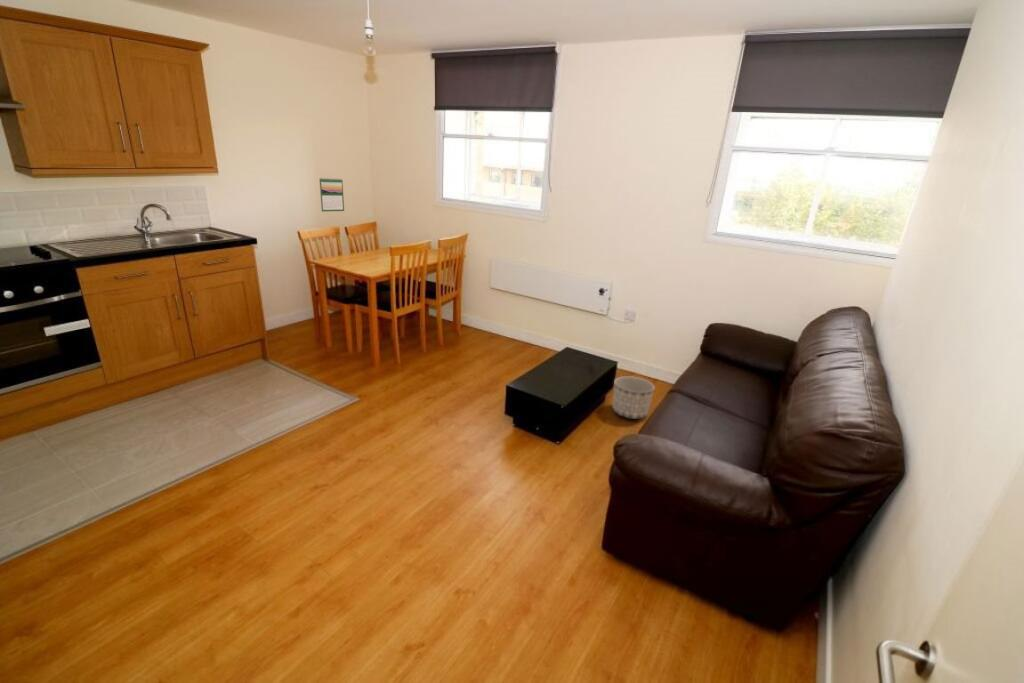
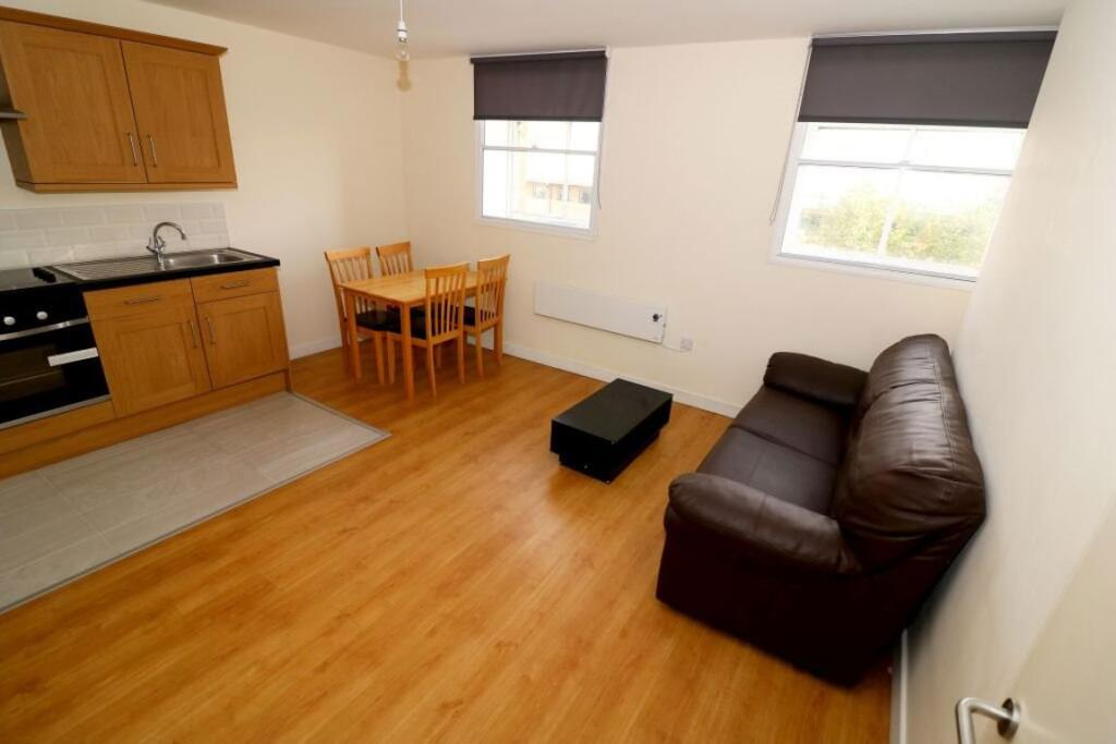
- planter [612,375,656,420]
- calendar [318,177,345,213]
